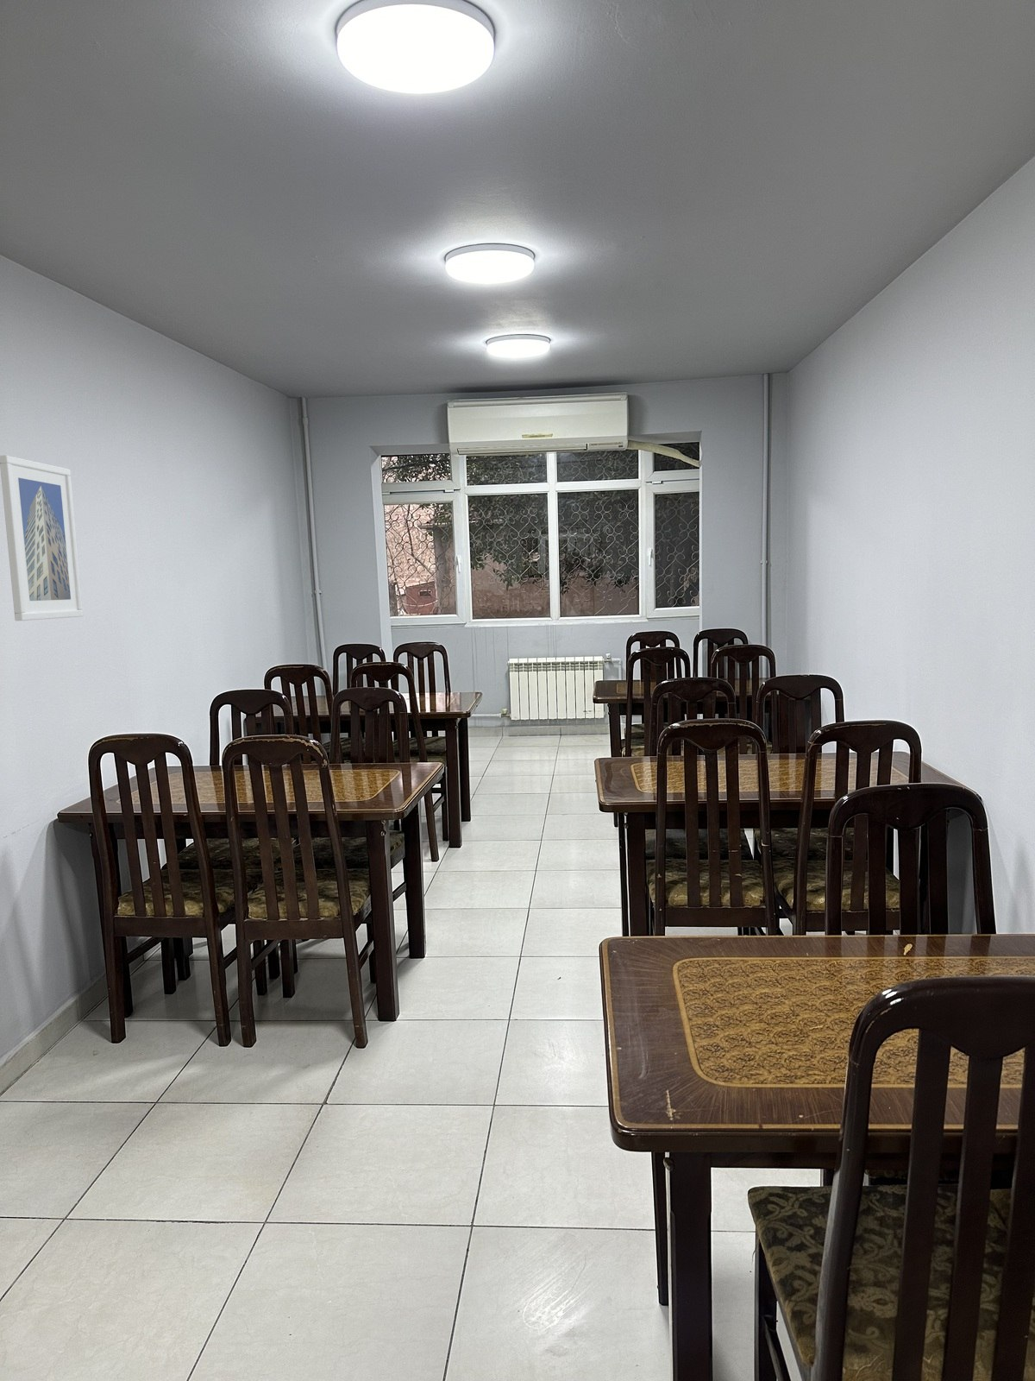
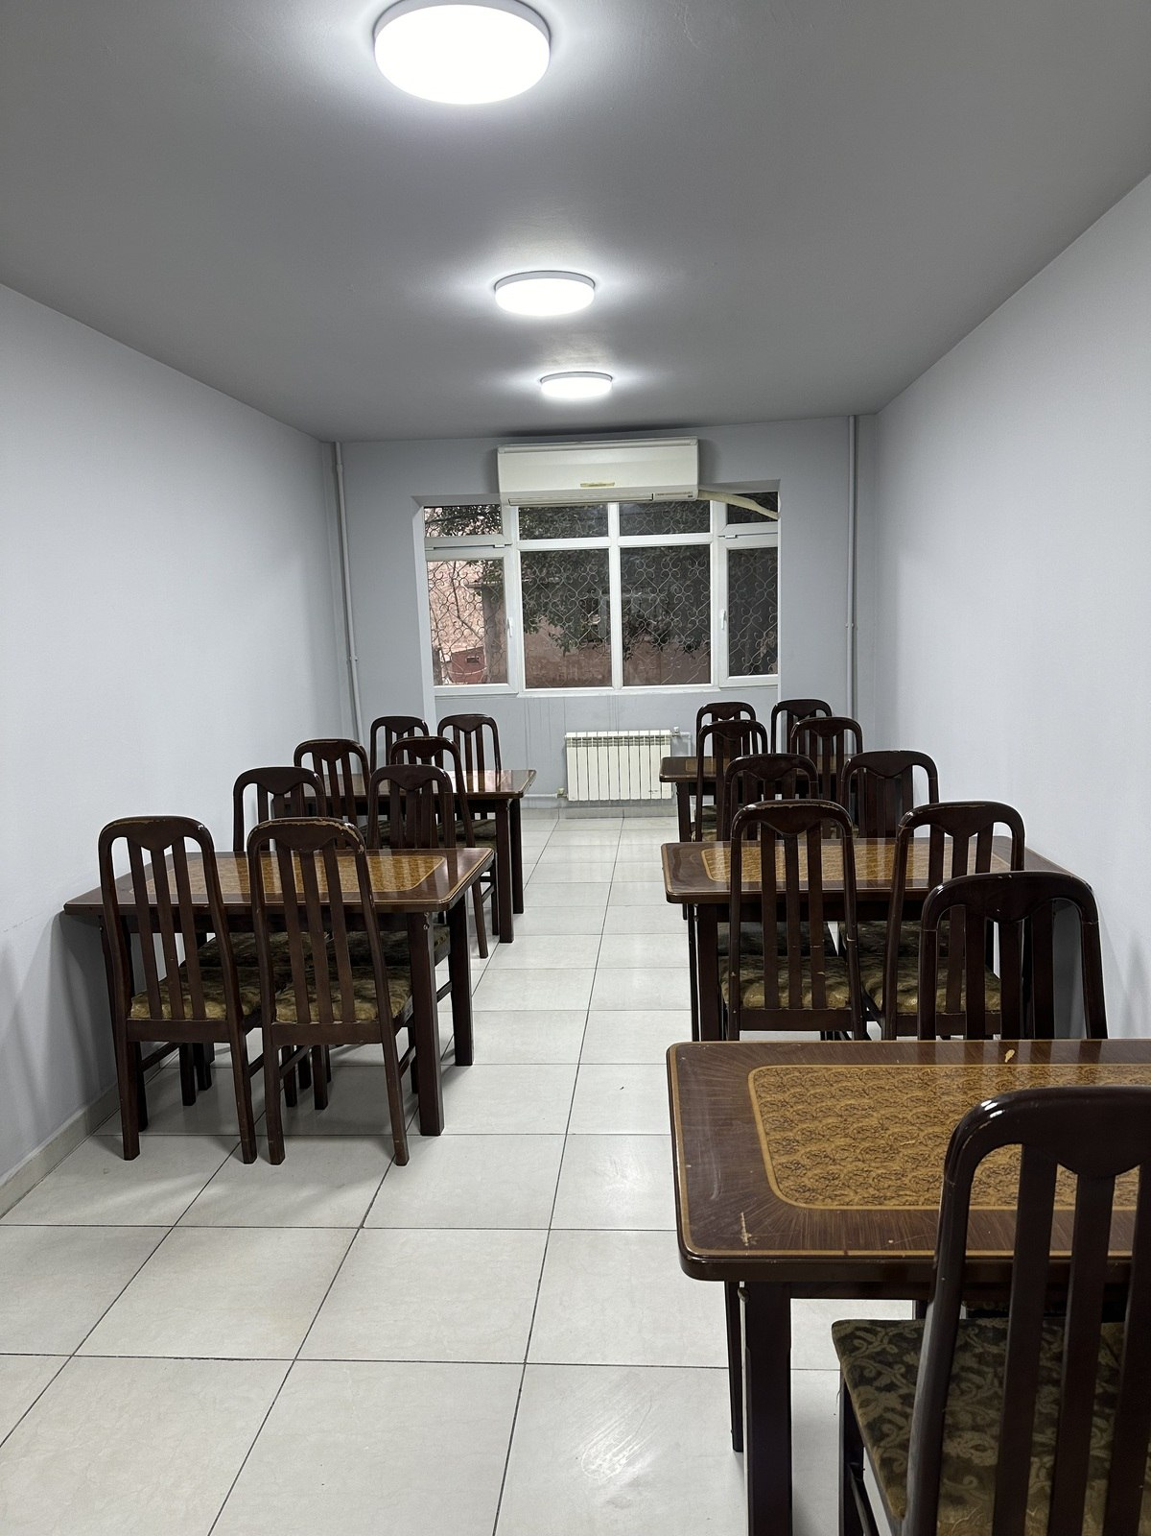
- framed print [0,455,84,621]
